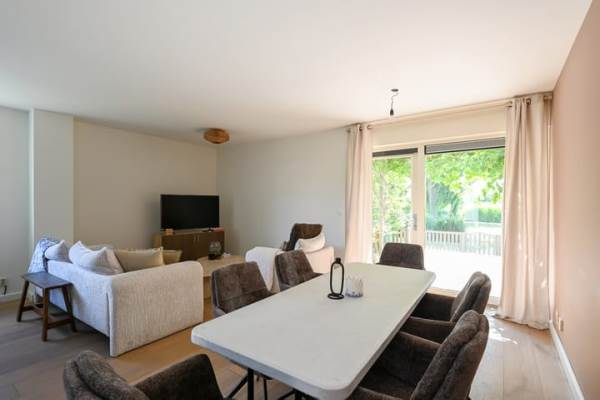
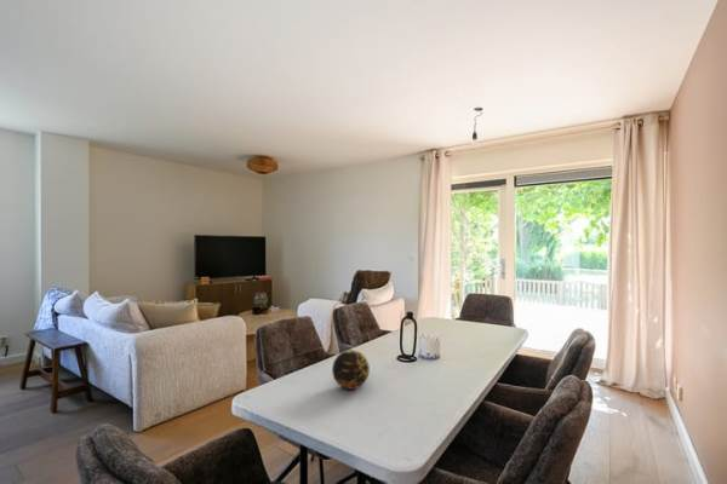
+ decorative orb [331,348,371,391]
